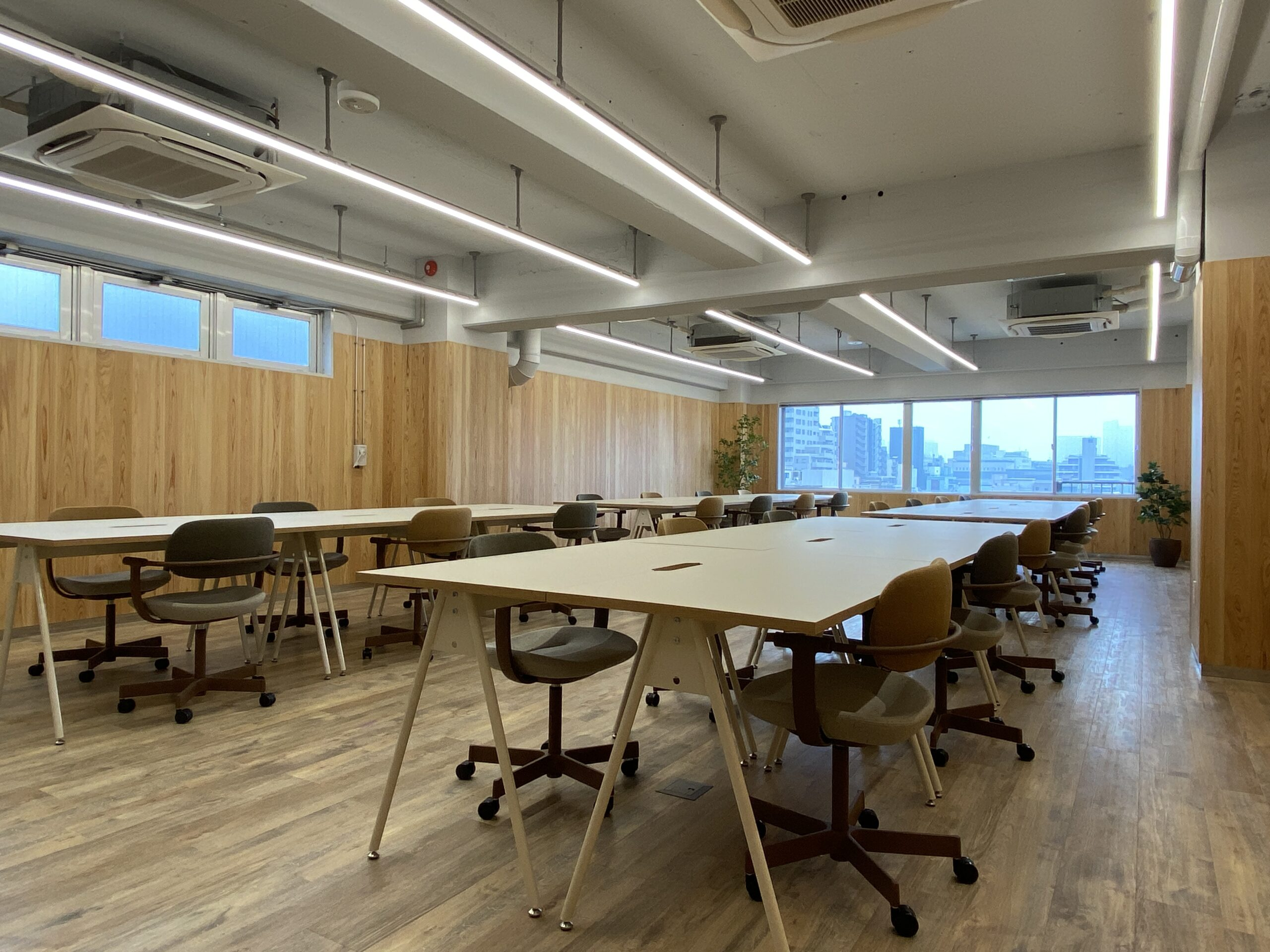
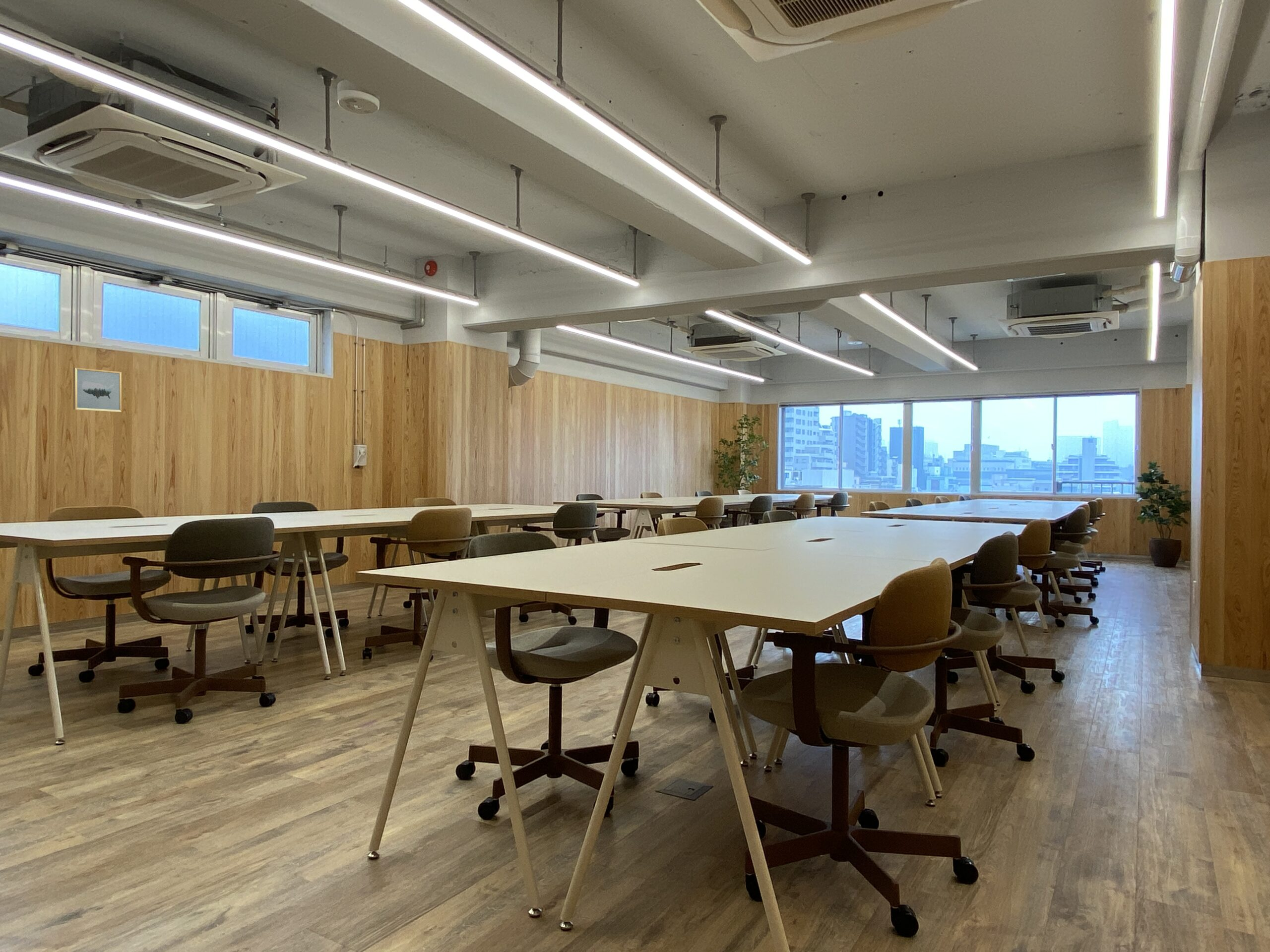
+ wall art [72,367,122,413]
